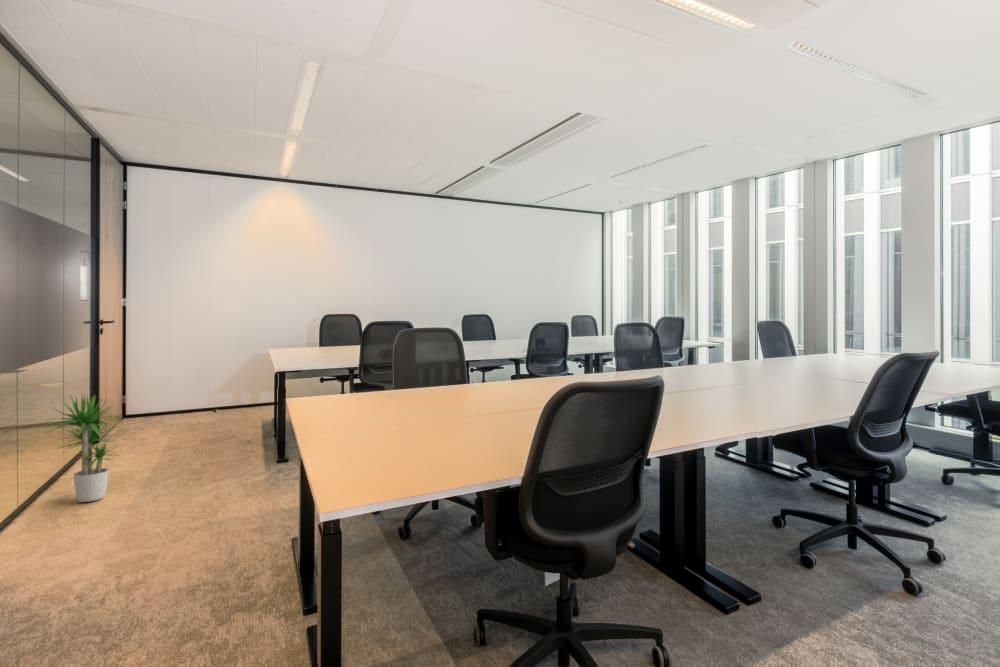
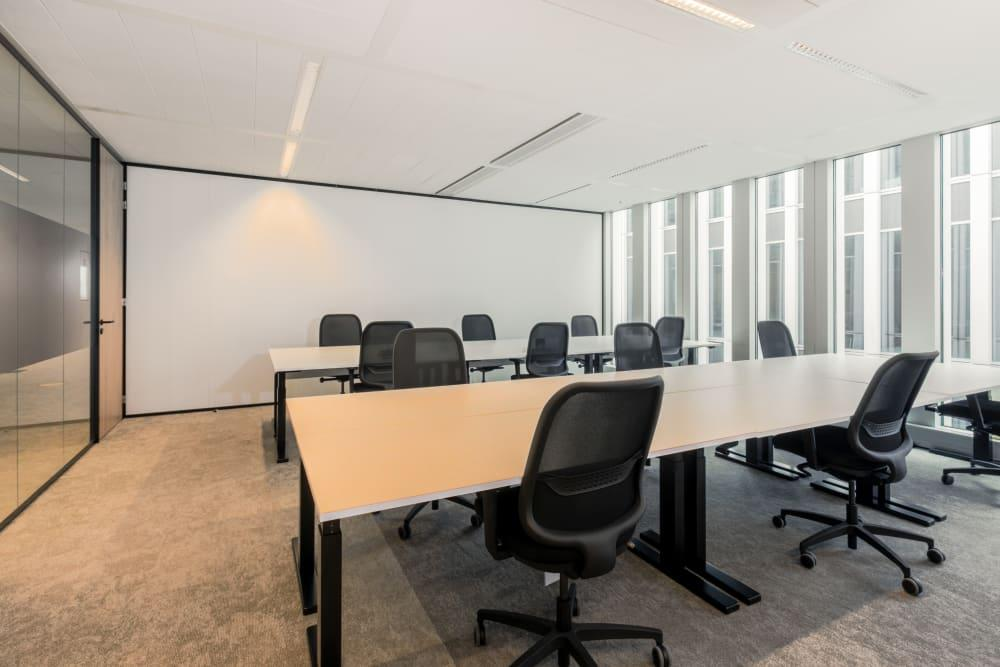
- potted plant [43,392,125,503]
